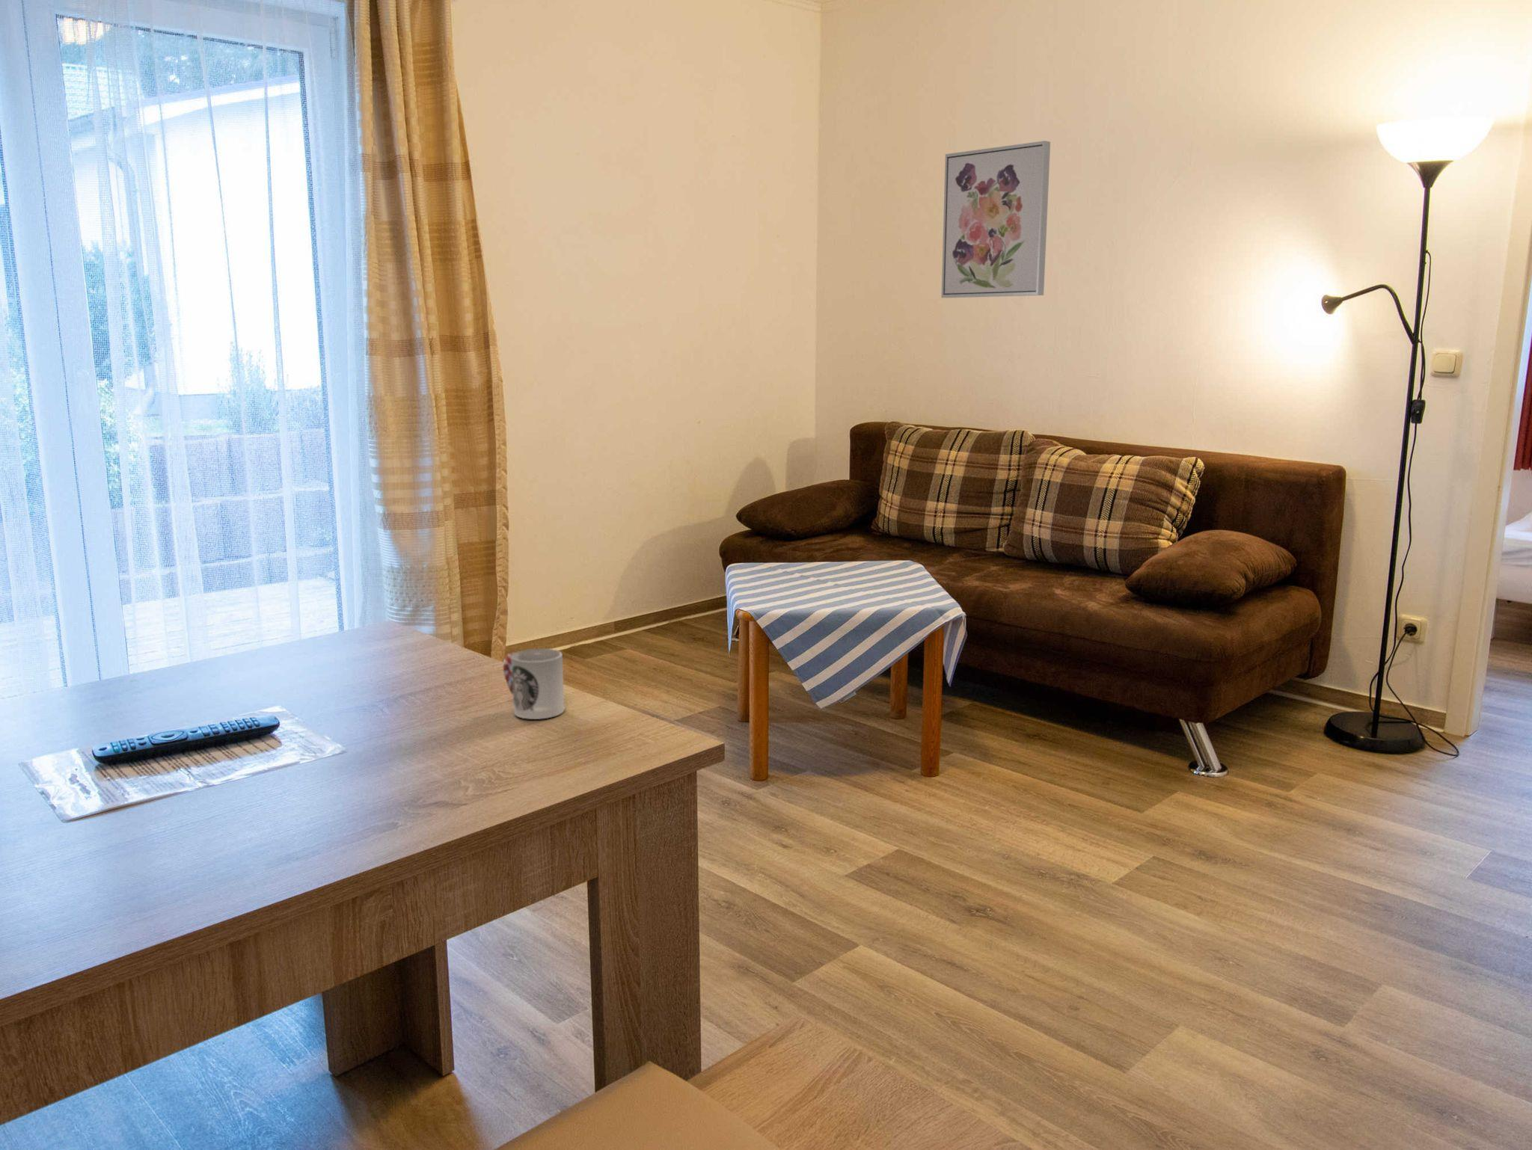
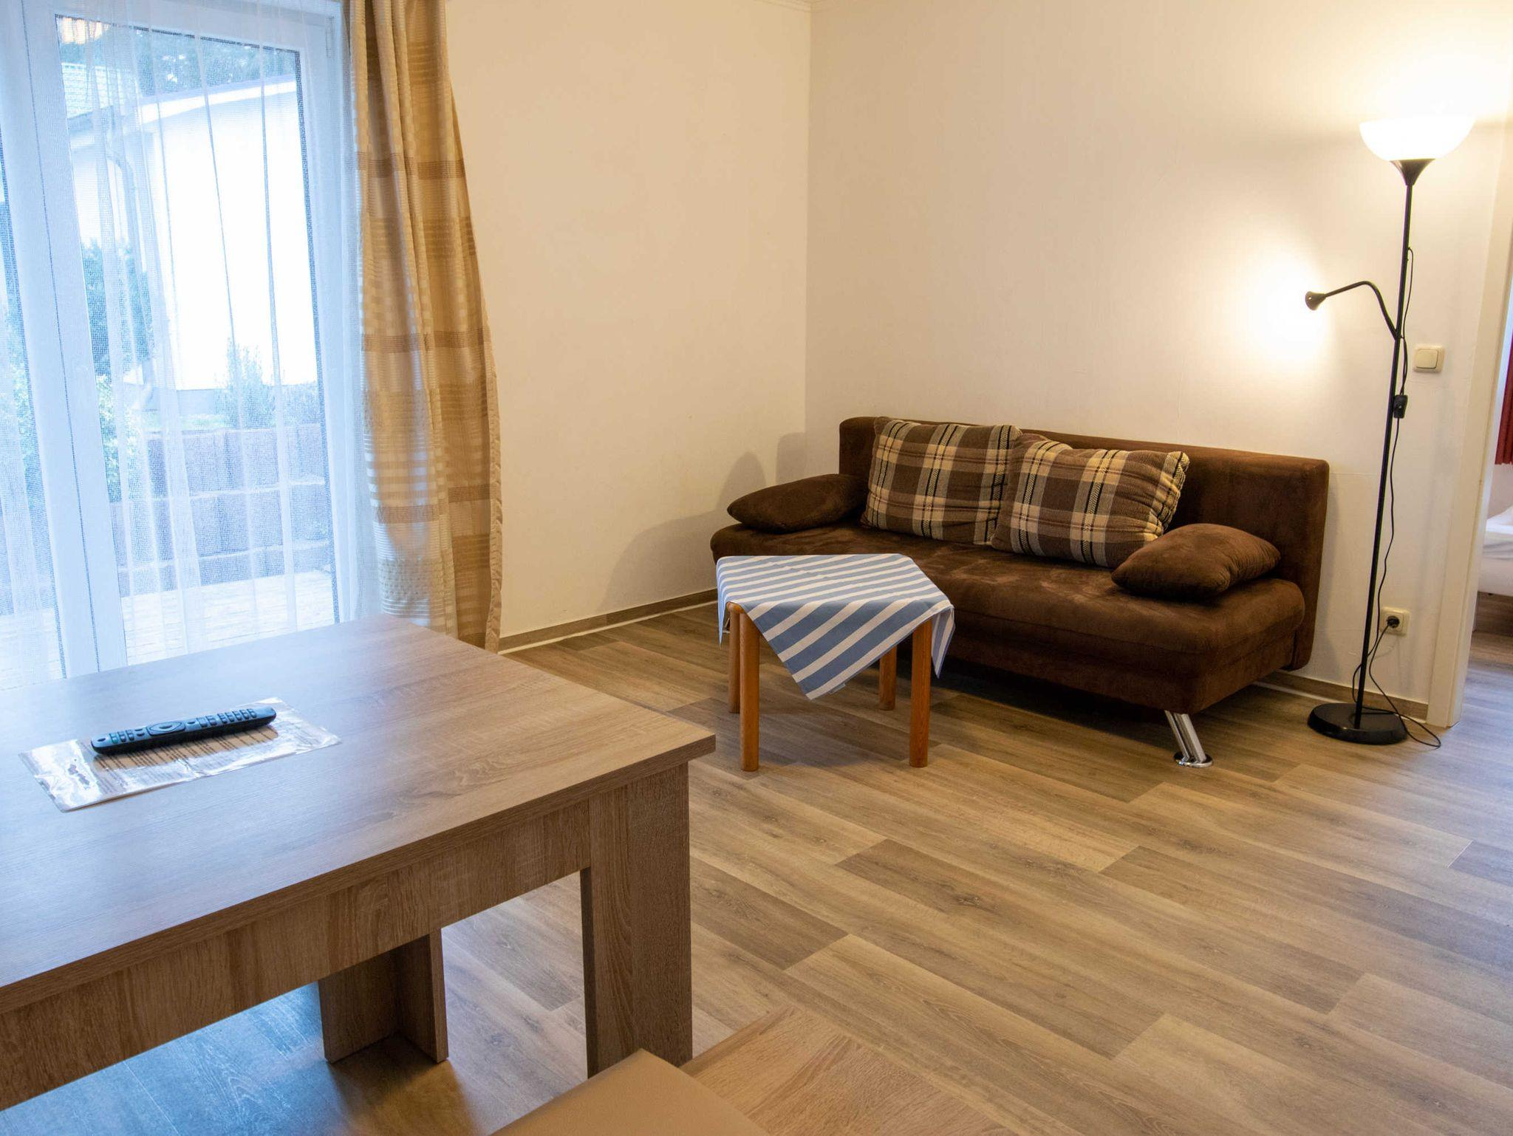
- cup [503,649,565,720]
- wall art [941,140,1051,300]
